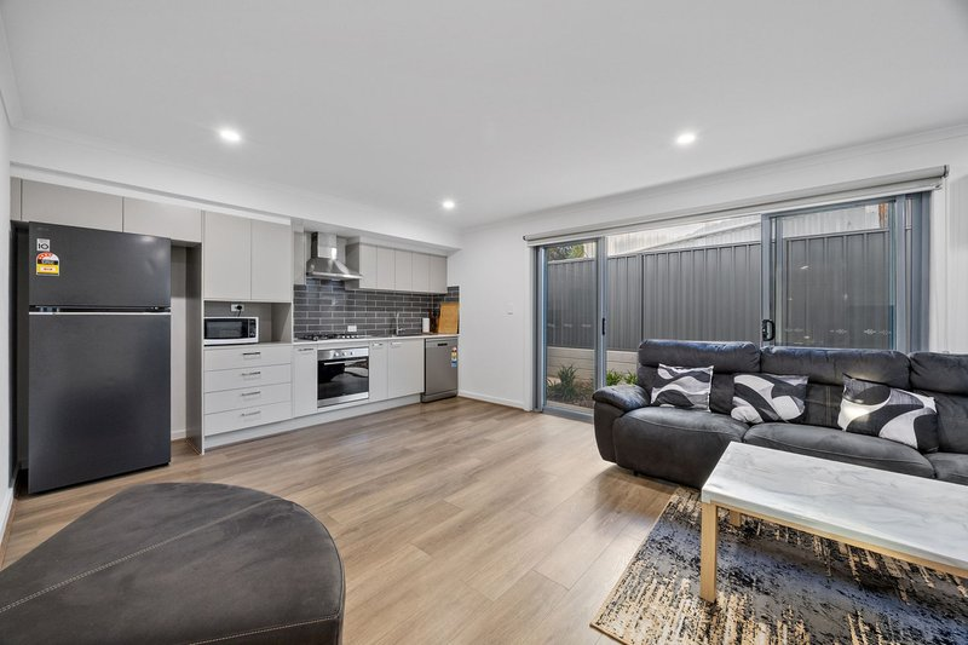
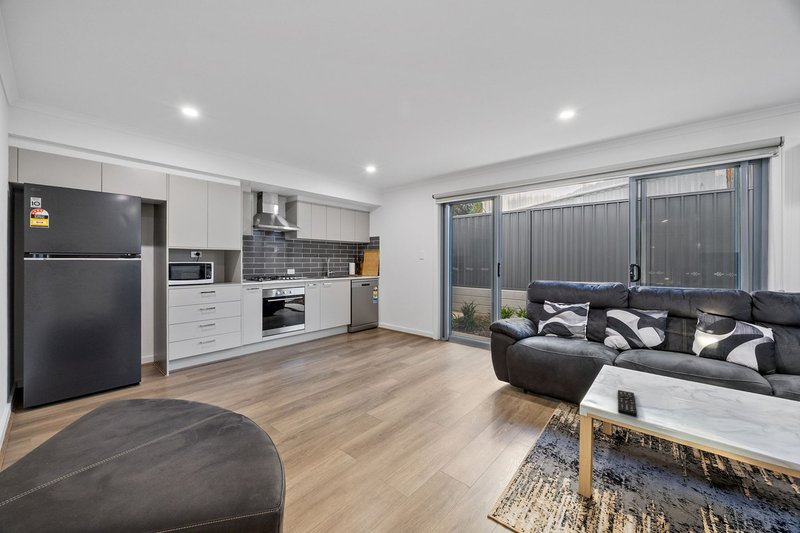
+ remote control [617,389,638,418]
